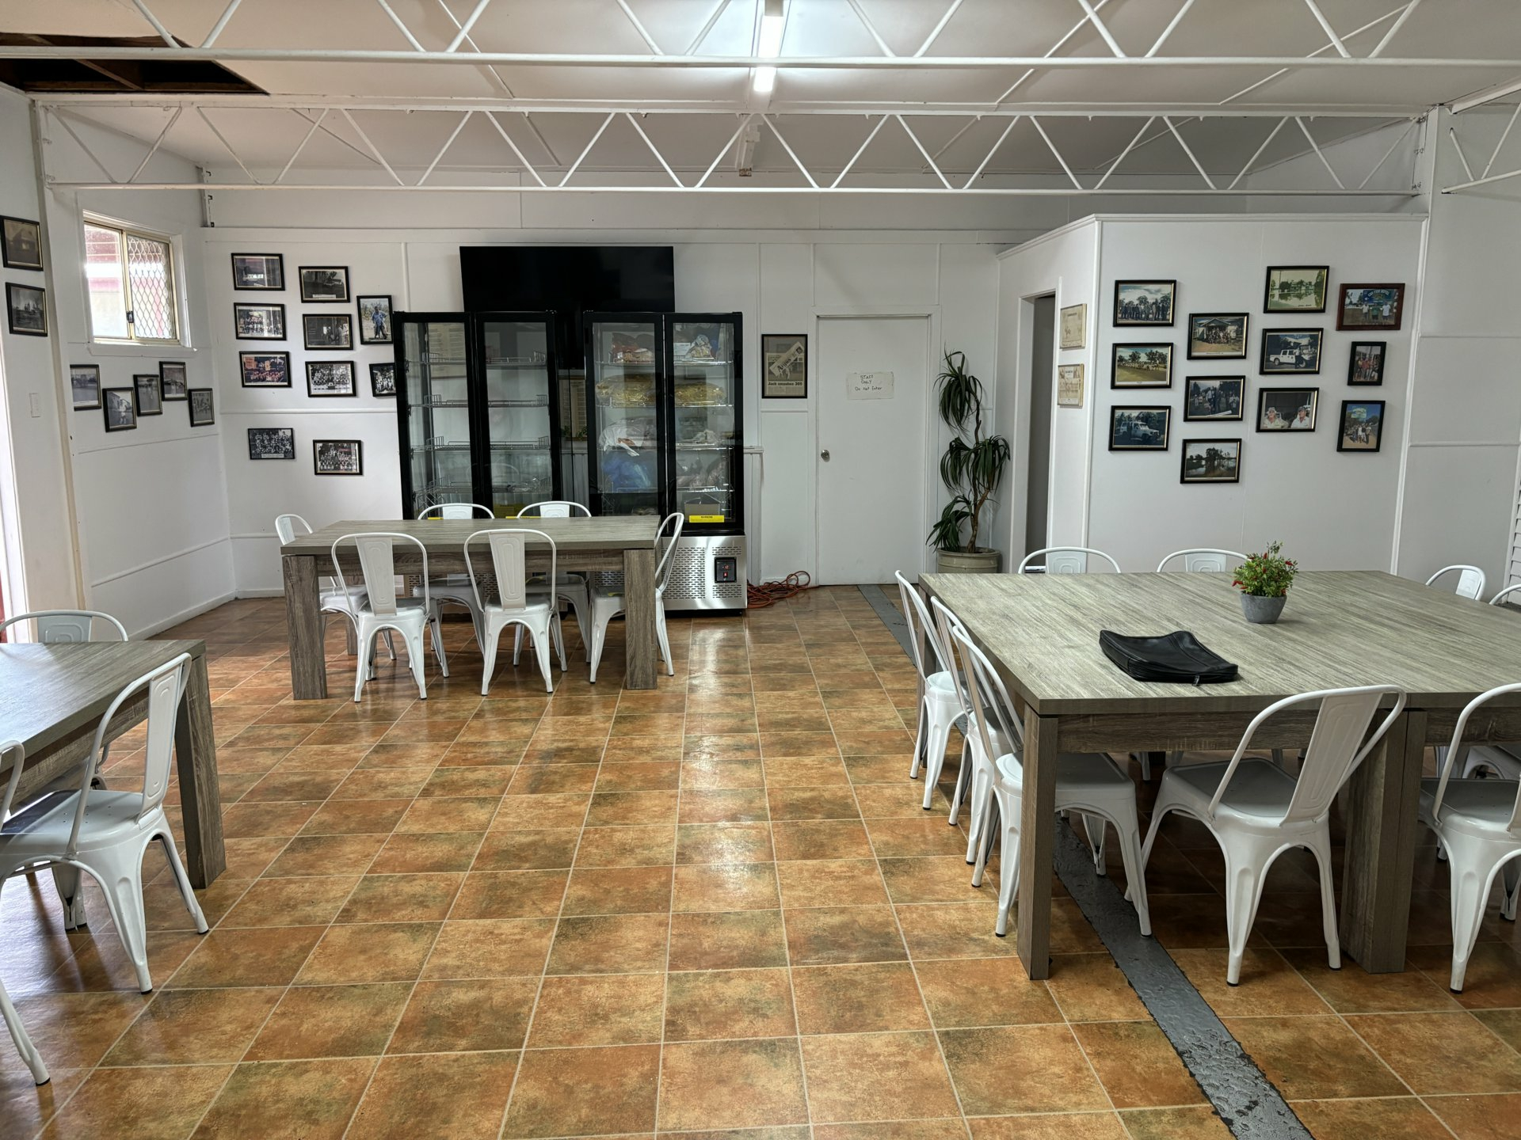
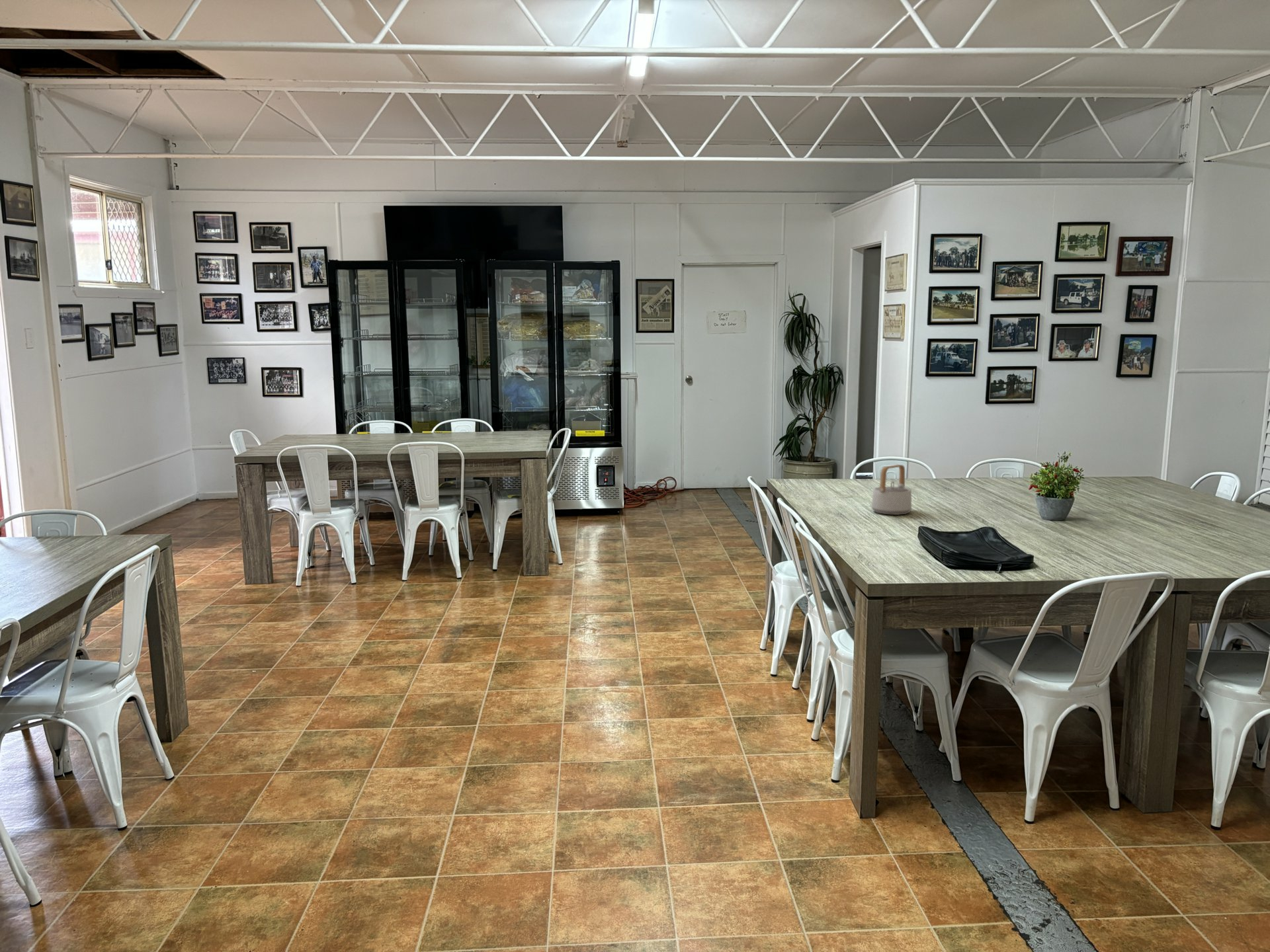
+ teapot [871,464,912,516]
